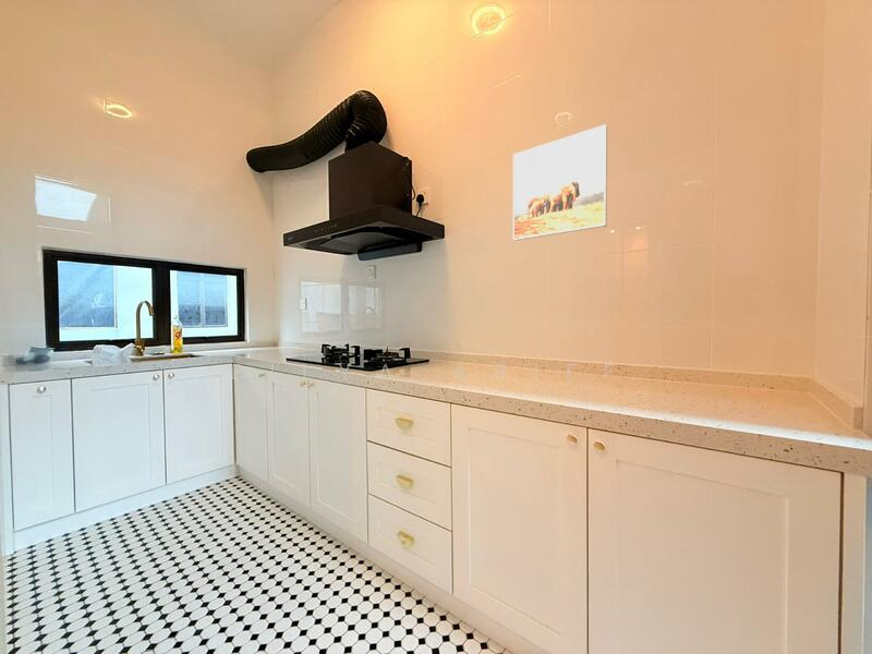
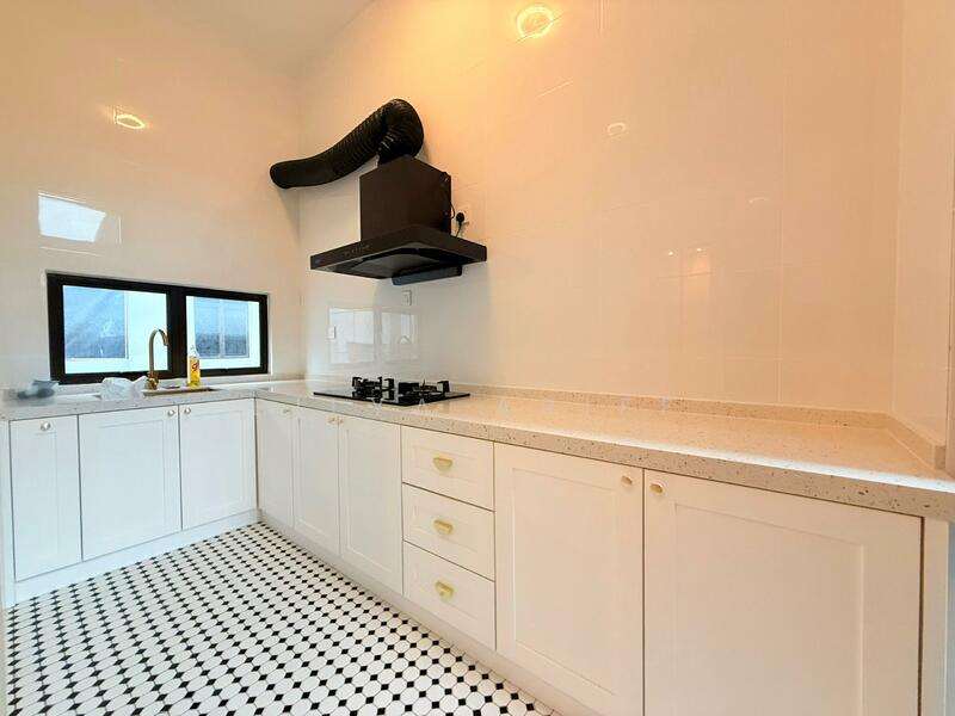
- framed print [512,123,608,242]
